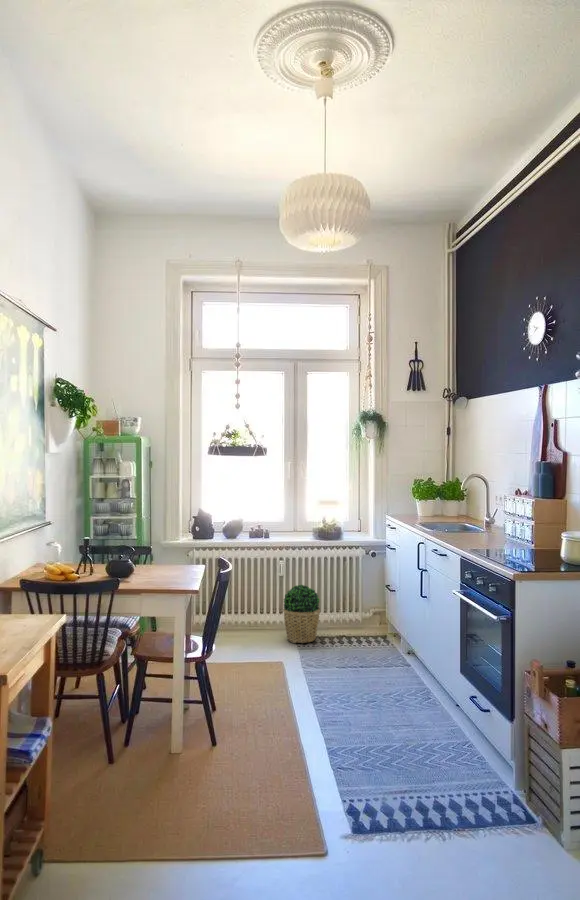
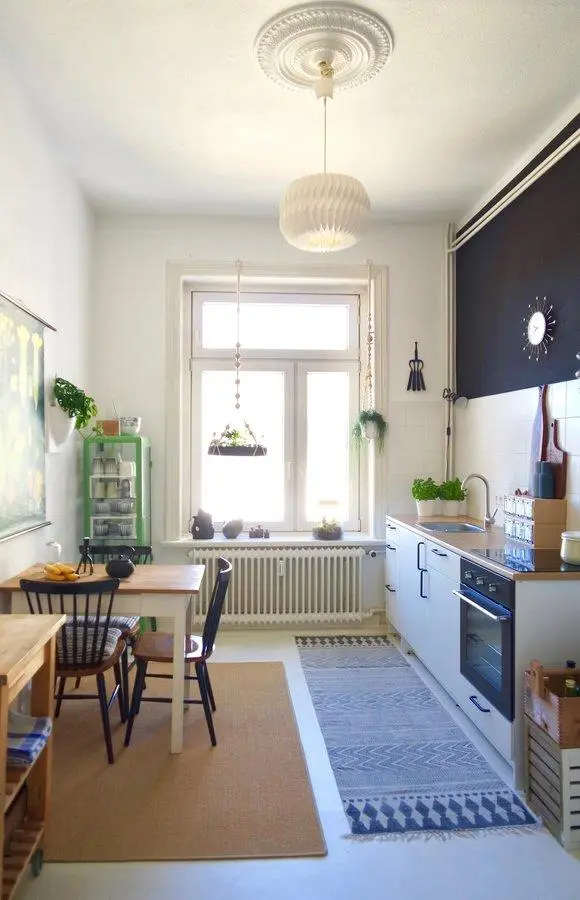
- potted plant [282,584,321,644]
